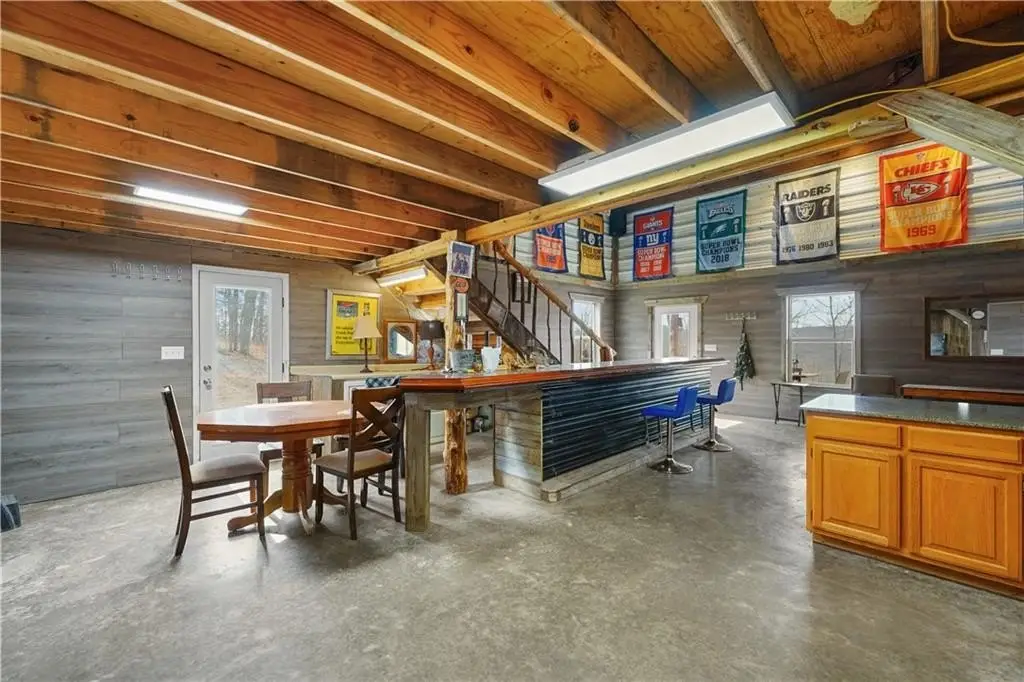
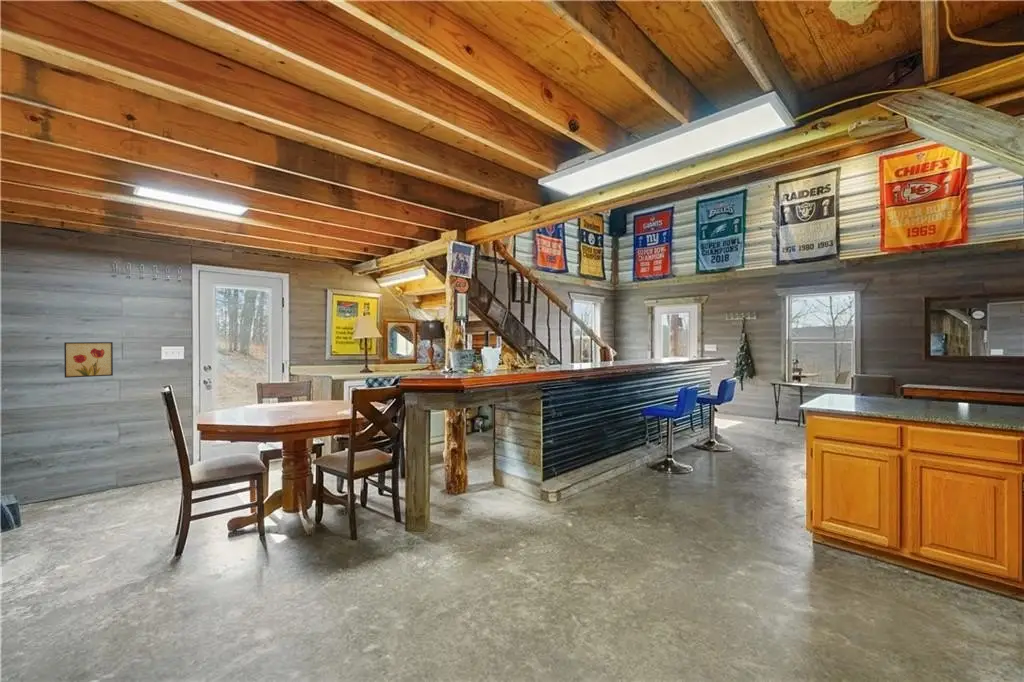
+ wall art [63,341,114,379]
